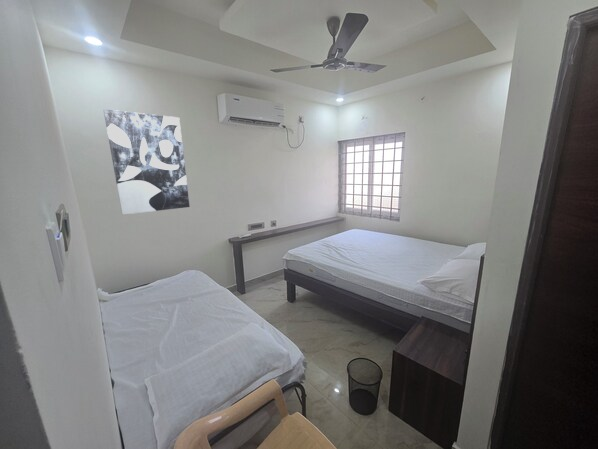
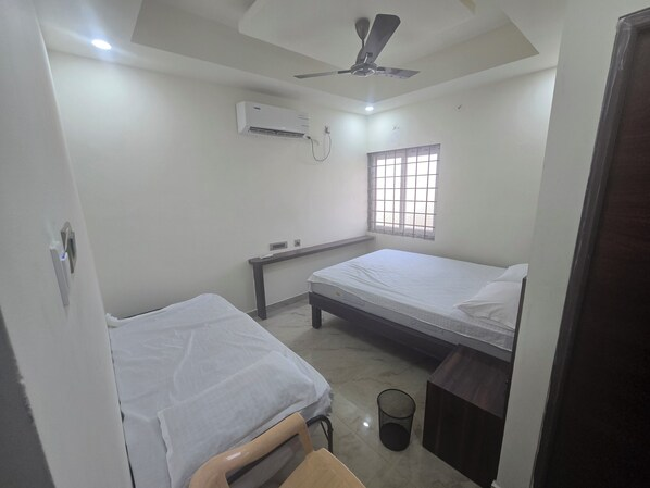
- wall art [103,108,191,215]
